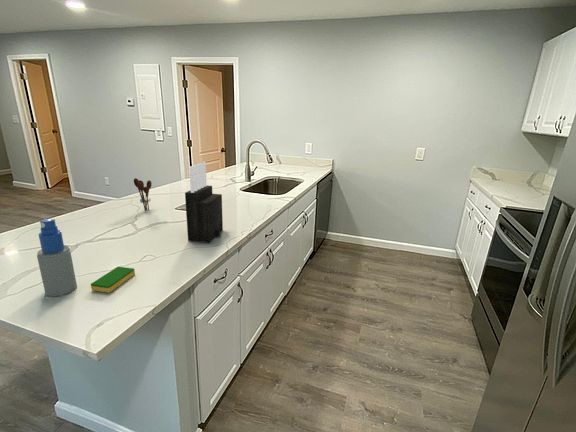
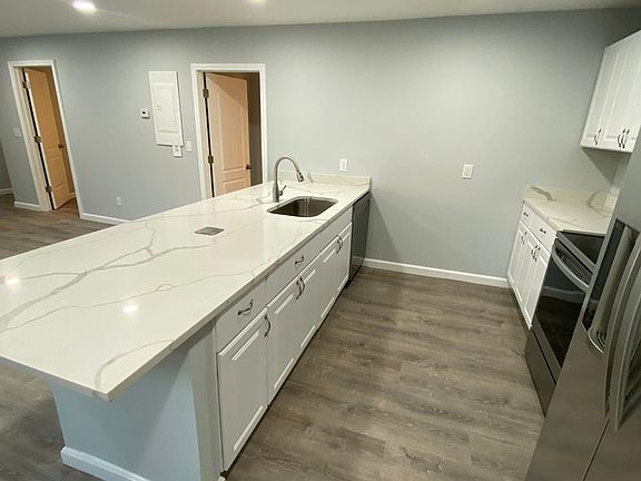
- spray bottle [36,218,78,297]
- dish sponge [90,266,136,293]
- utensil holder [133,177,153,212]
- knife block [184,161,224,244]
